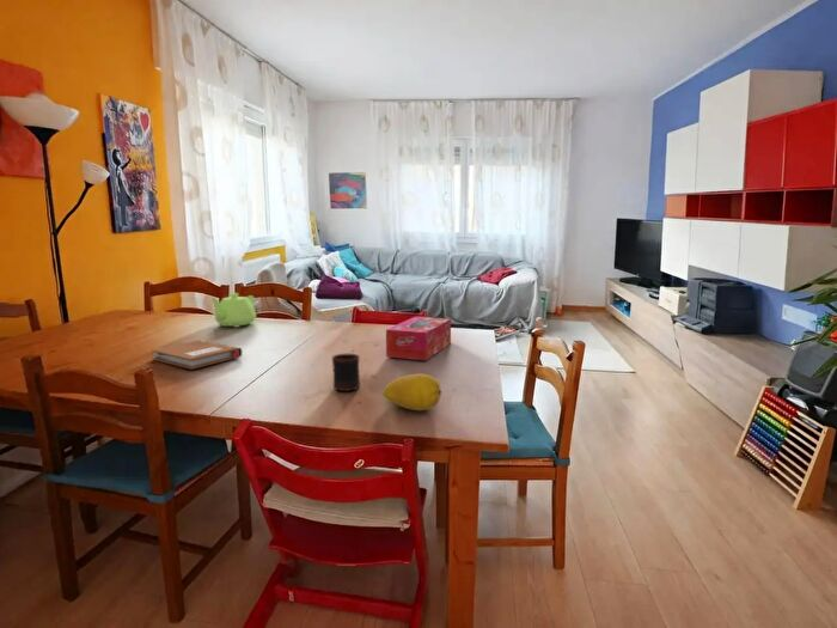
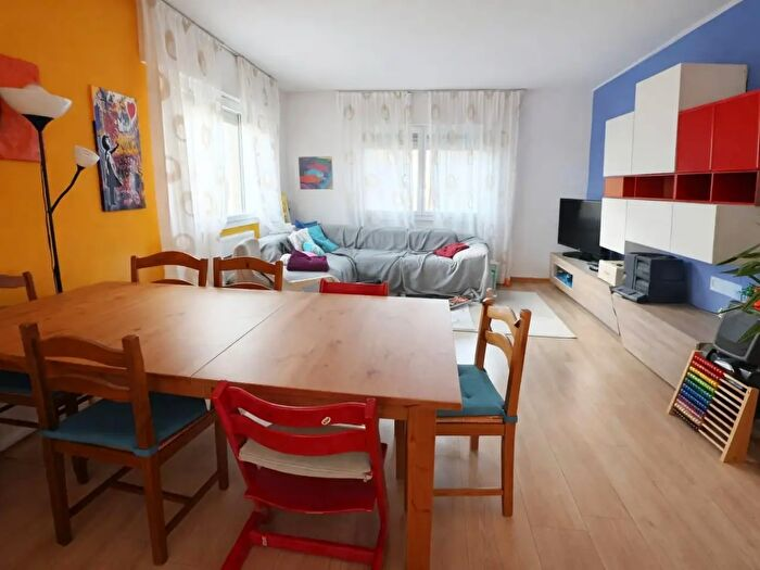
- tissue box [385,316,452,361]
- mug [331,353,361,392]
- notebook [151,339,243,371]
- fruit [383,373,442,411]
- teapot [209,292,257,329]
